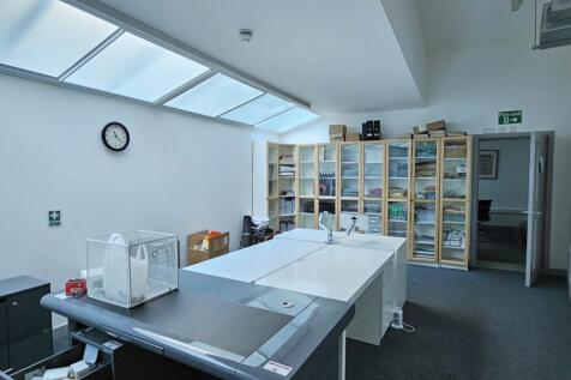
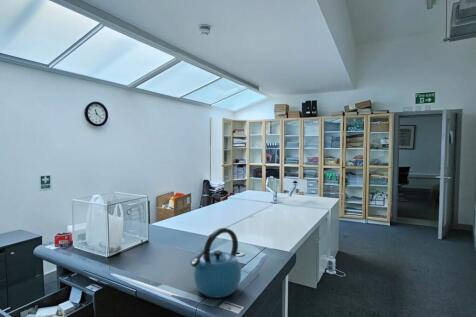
+ kettle [189,227,242,299]
